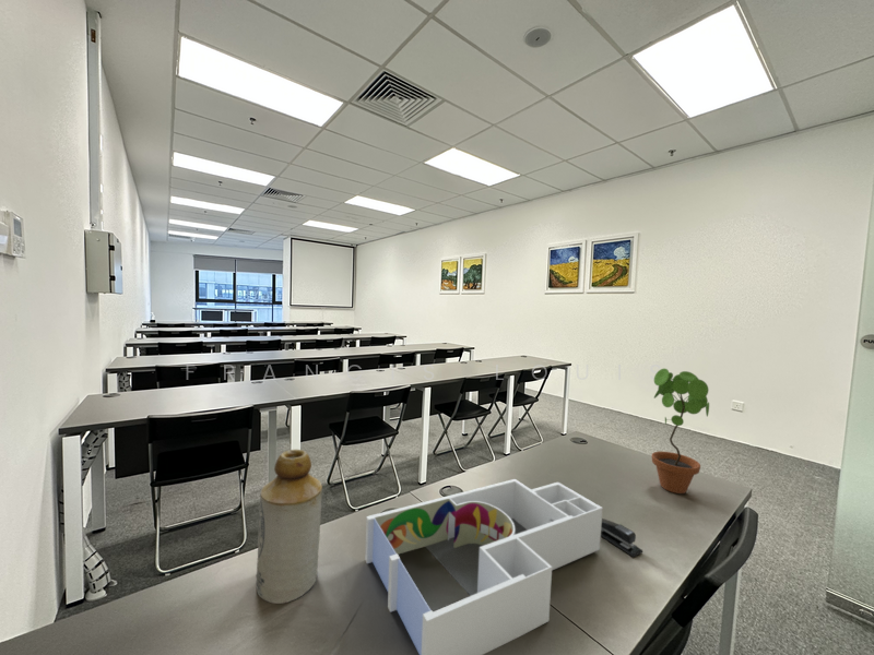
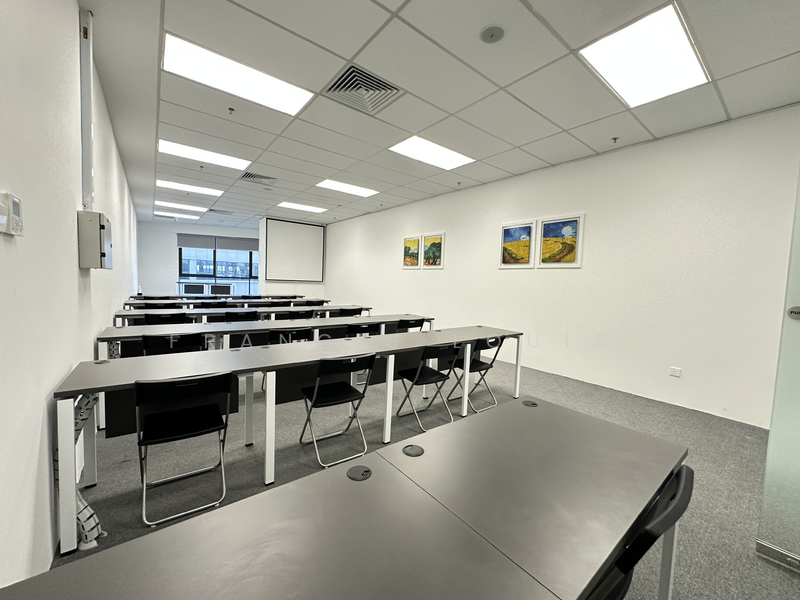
- stapler [601,517,643,558]
- desk organizer [364,478,603,655]
- potted plant [651,368,710,495]
- bottle [255,449,323,605]
